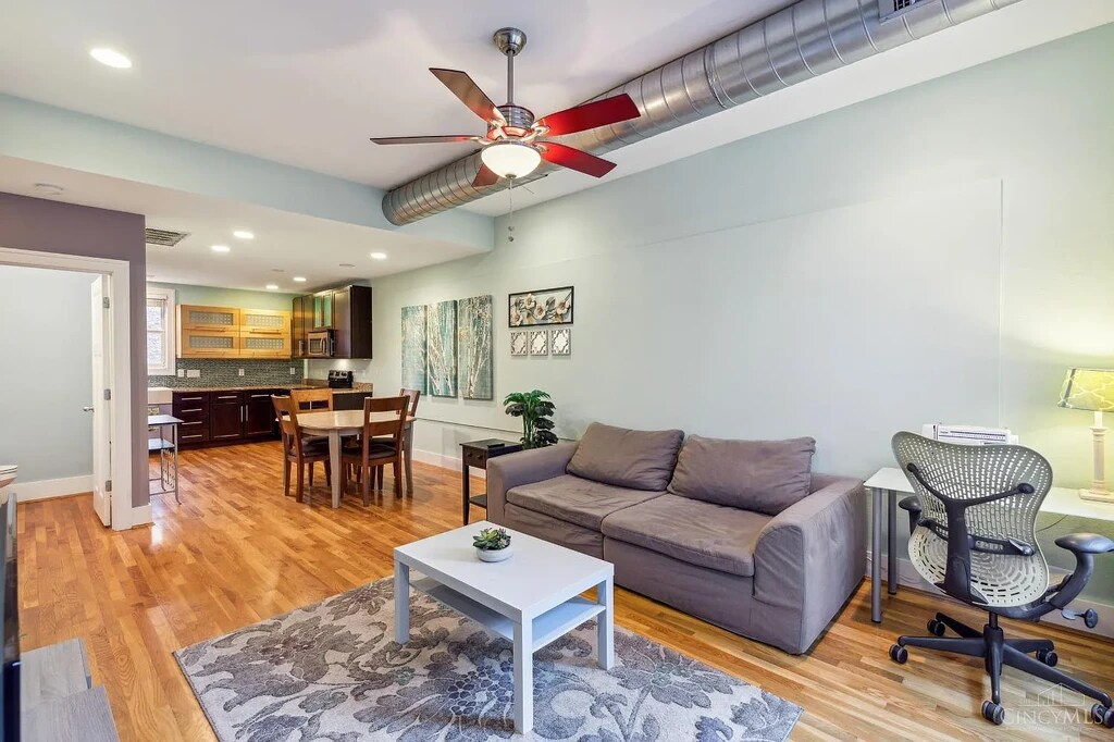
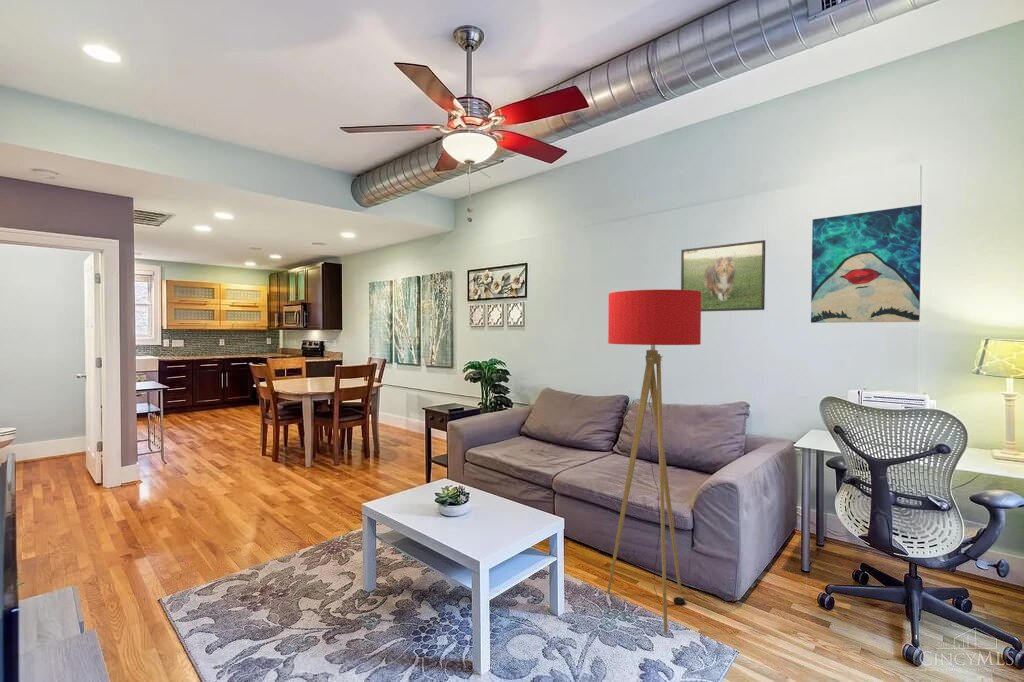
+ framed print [680,239,766,312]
+ floor lamp [606,289,702,634]
+ wall art [810,204,923,324]
